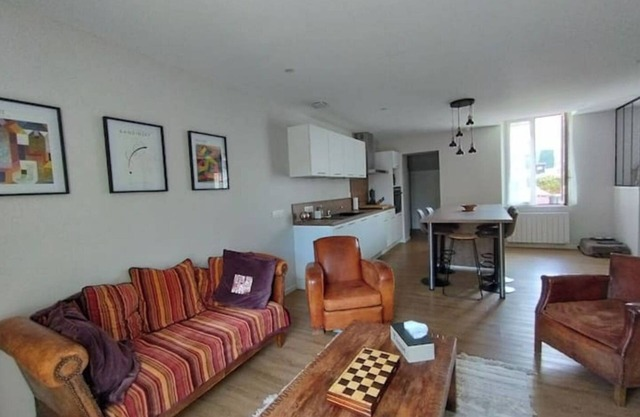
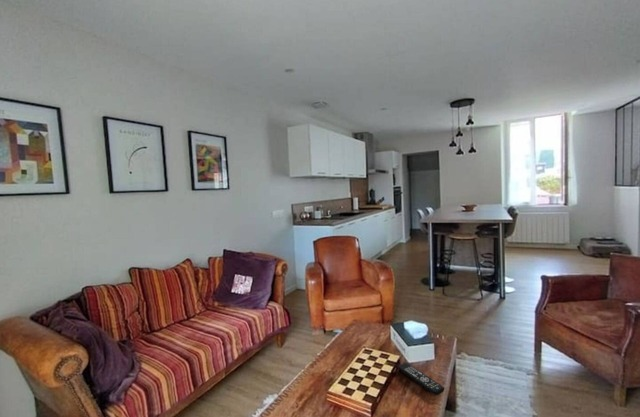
+ remote control [396,362,445,396]
